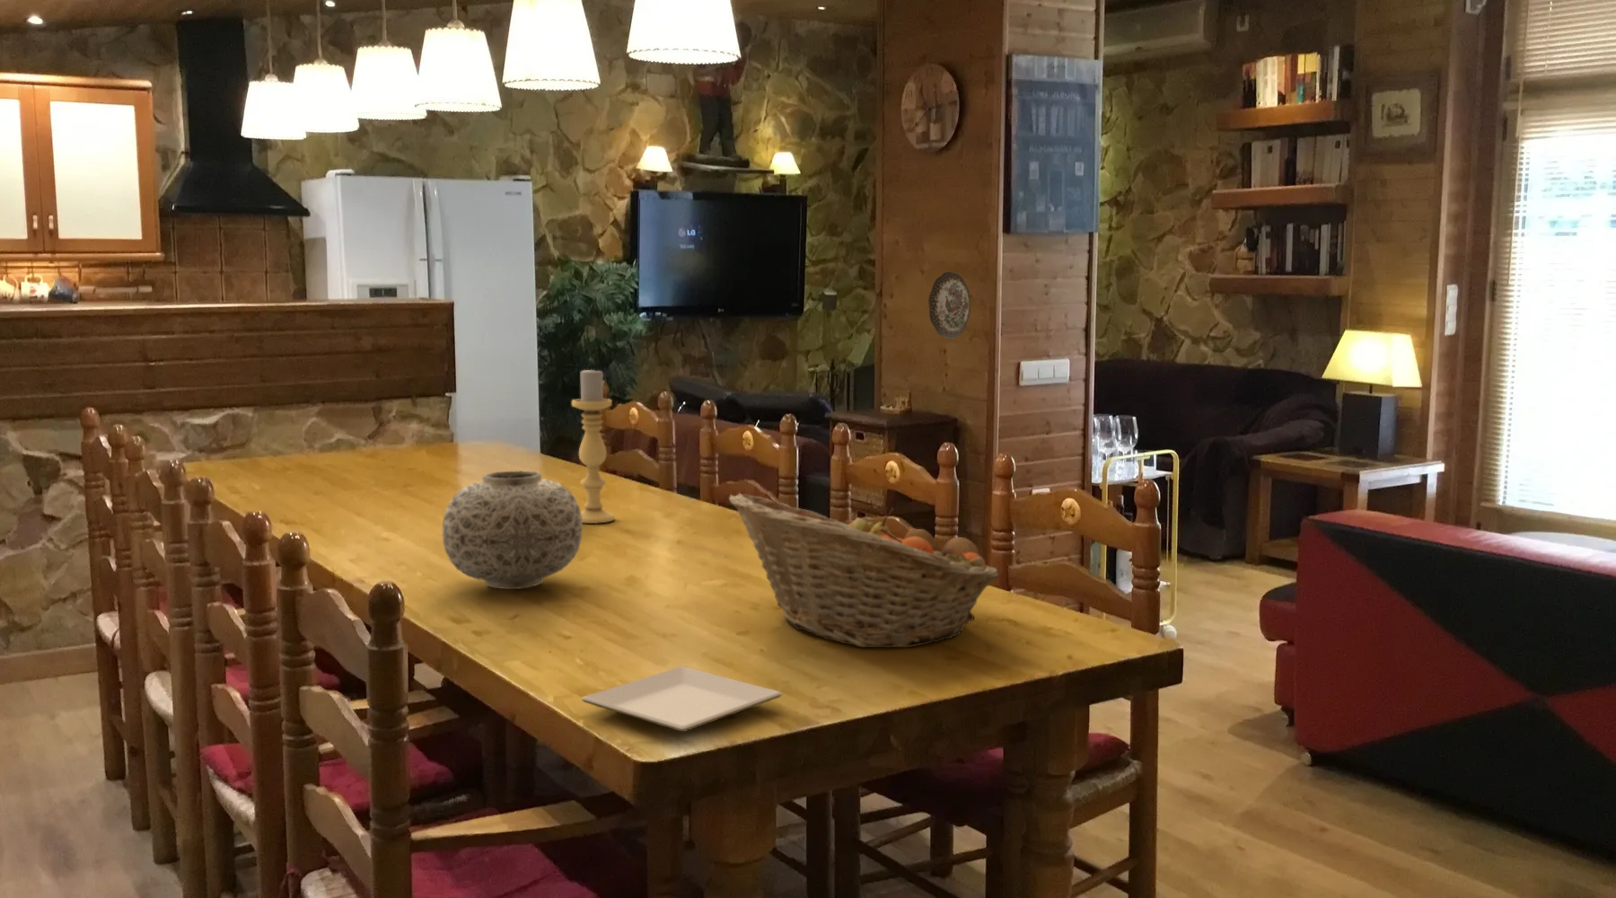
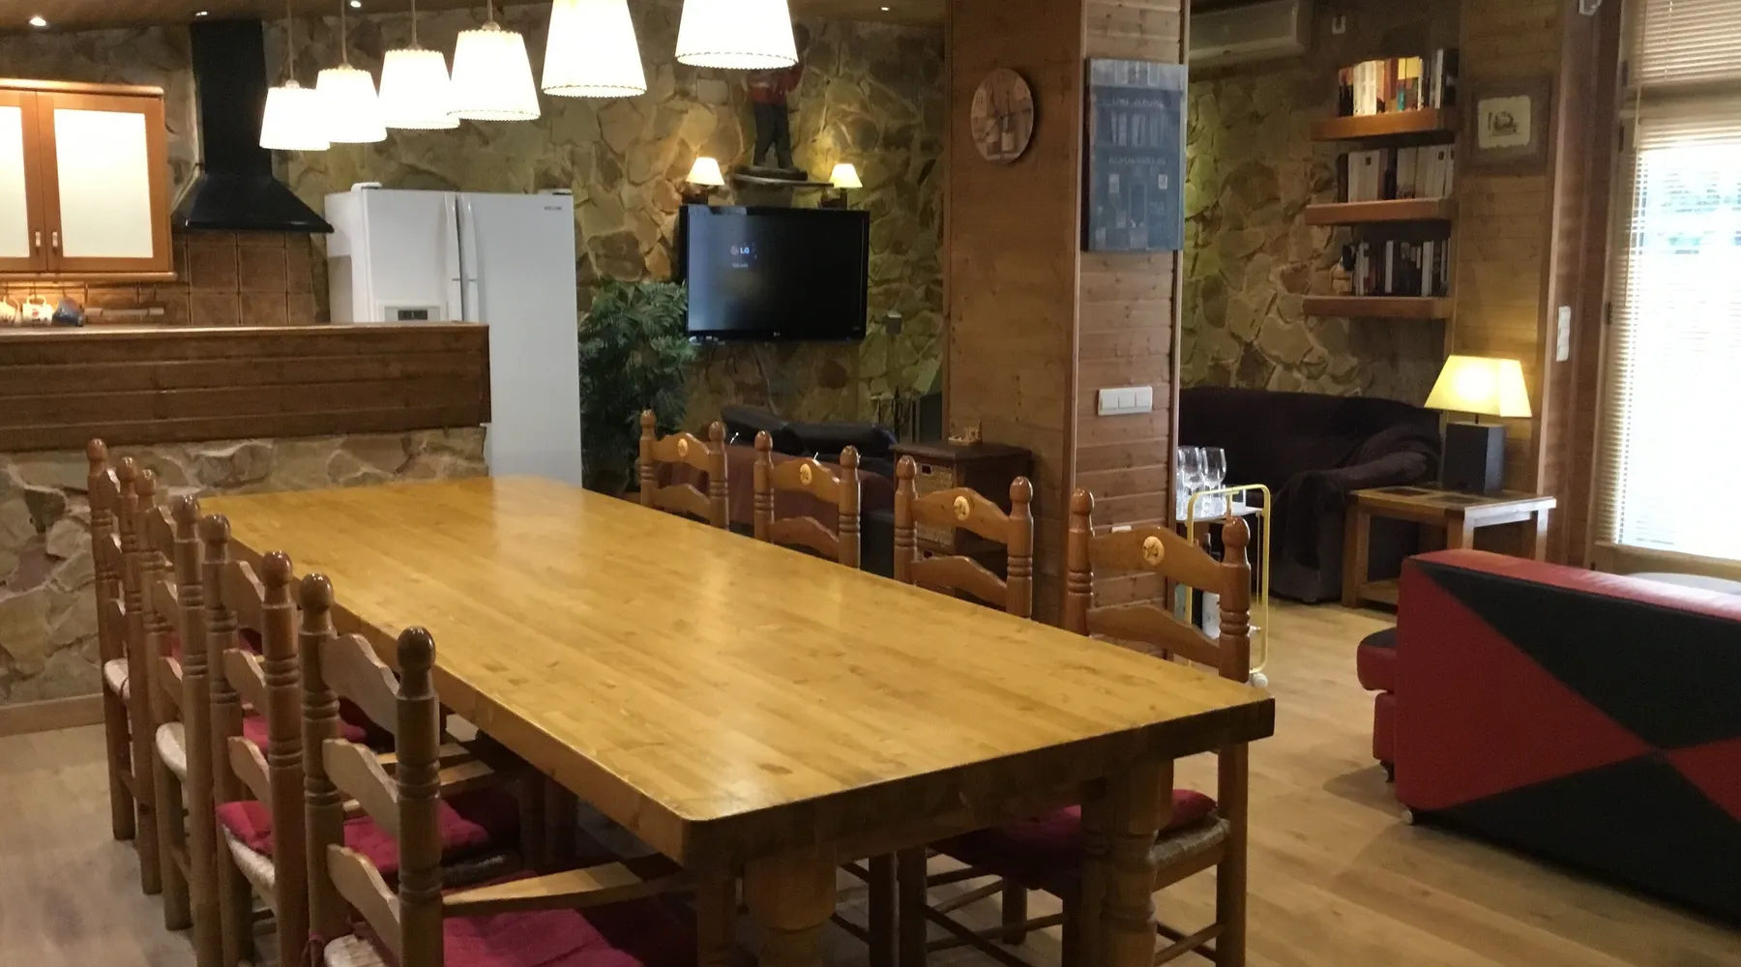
- vase [442,470,584,589]
- fruit basket [728,492,1000,648]
- decorative plate [927,270,972,340]
- plate [581,666,783,733]
- candle holder [571,366,616,524]
